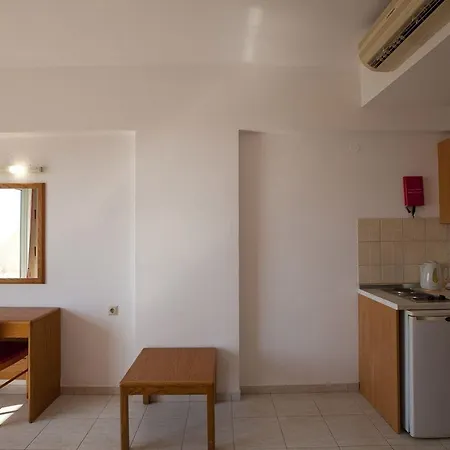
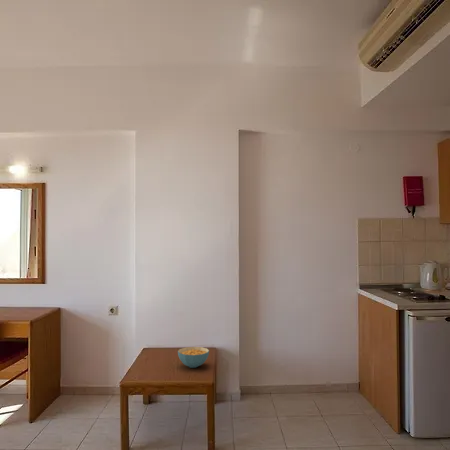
+ cereal bowl [177,346,210,369]
